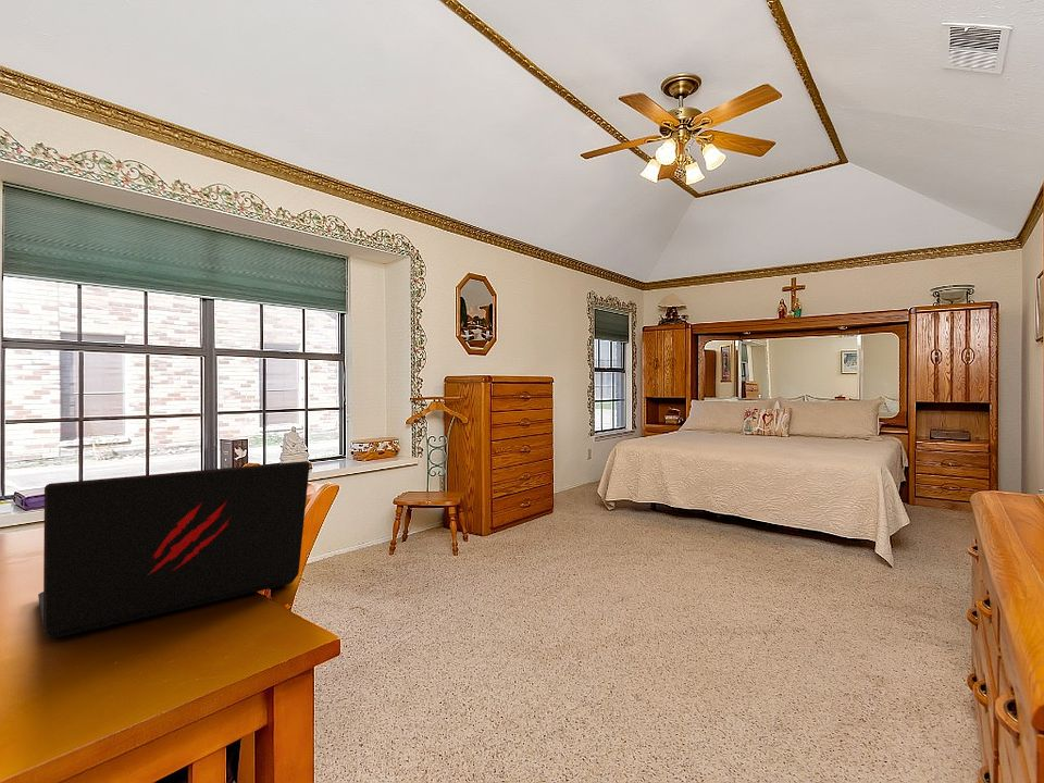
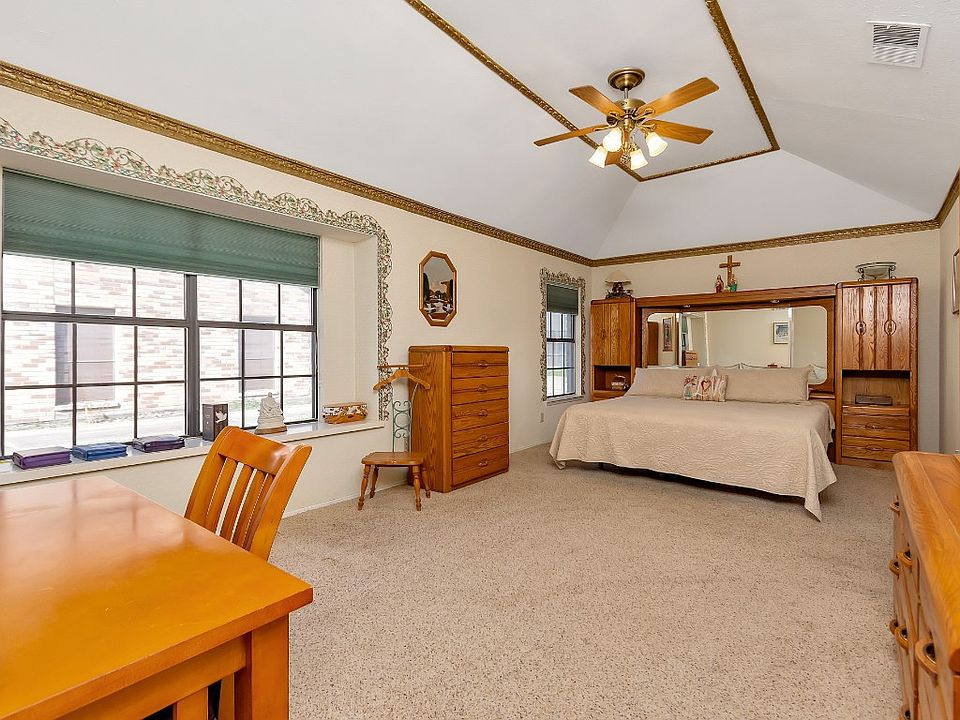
- laptop [37,460,311,638]
